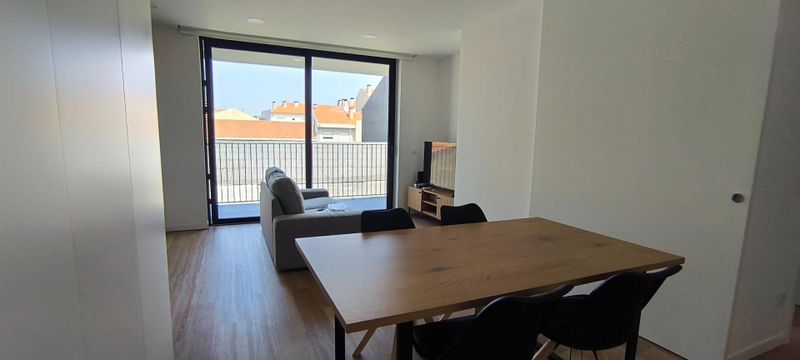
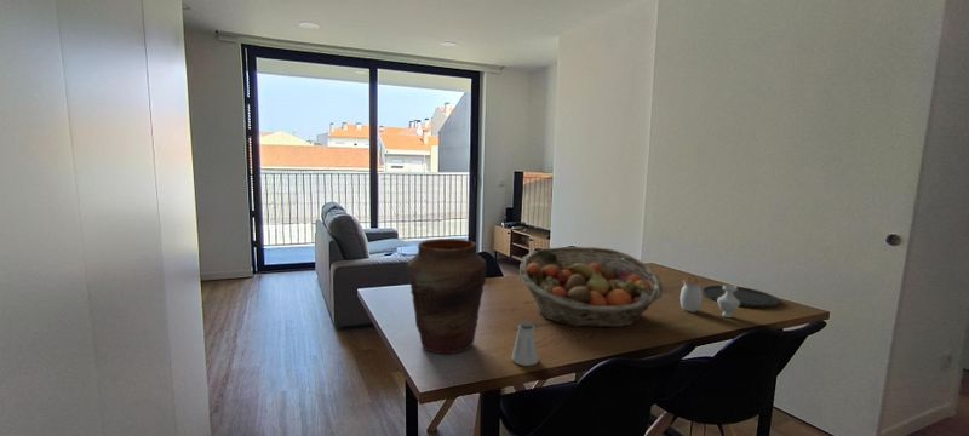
+ saltshaker [511,321,540,367]
+ jar [678,275,740,319]
+ vase [407,237,488,355]
+ plate [701,285,780,309]
+ fruit basket [518,246,664,328]
